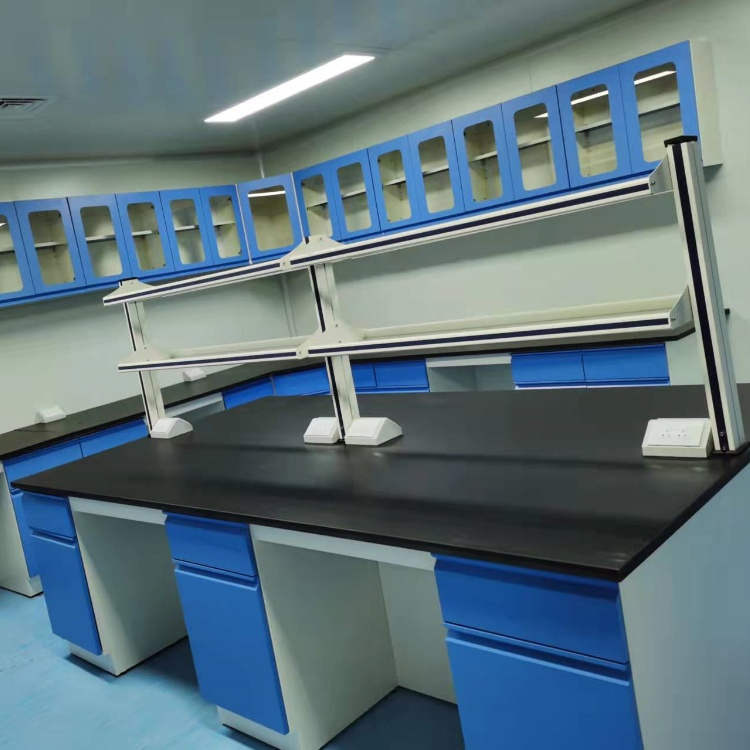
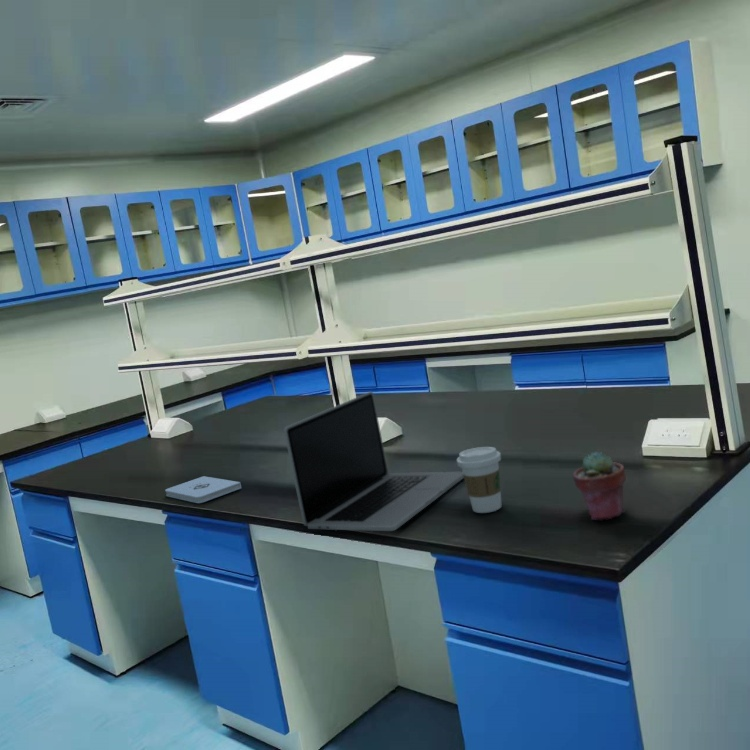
+ potted succulent [572,450,627,521]
+ coffee cup [456,446,503,514]
+ laptop [283,391,464,532]
+ notepad [164,475,242,504]
